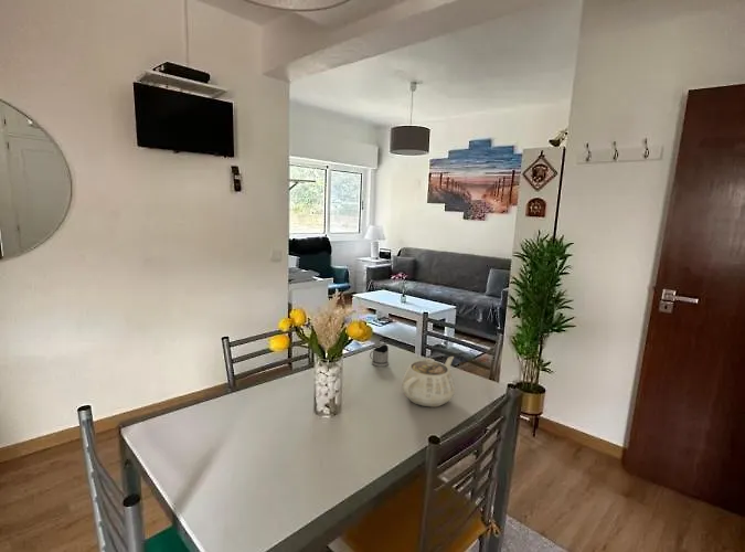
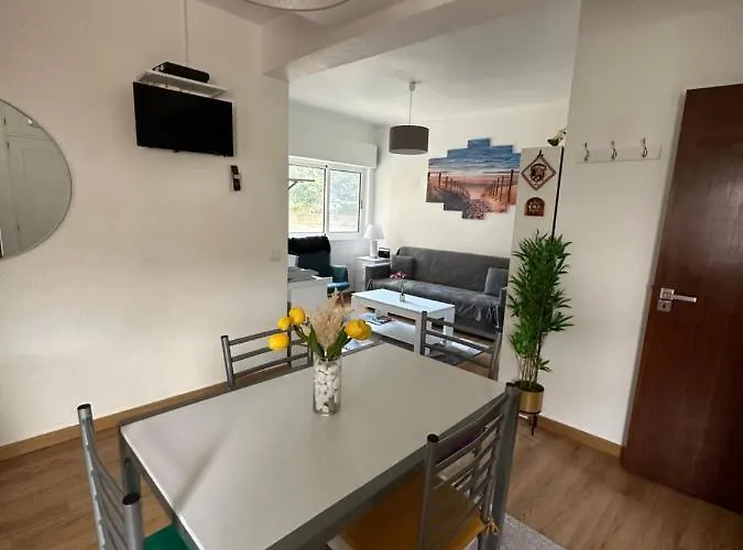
- teapot [401,355,456,408]
- tea glass holder [369,343,390,368]
